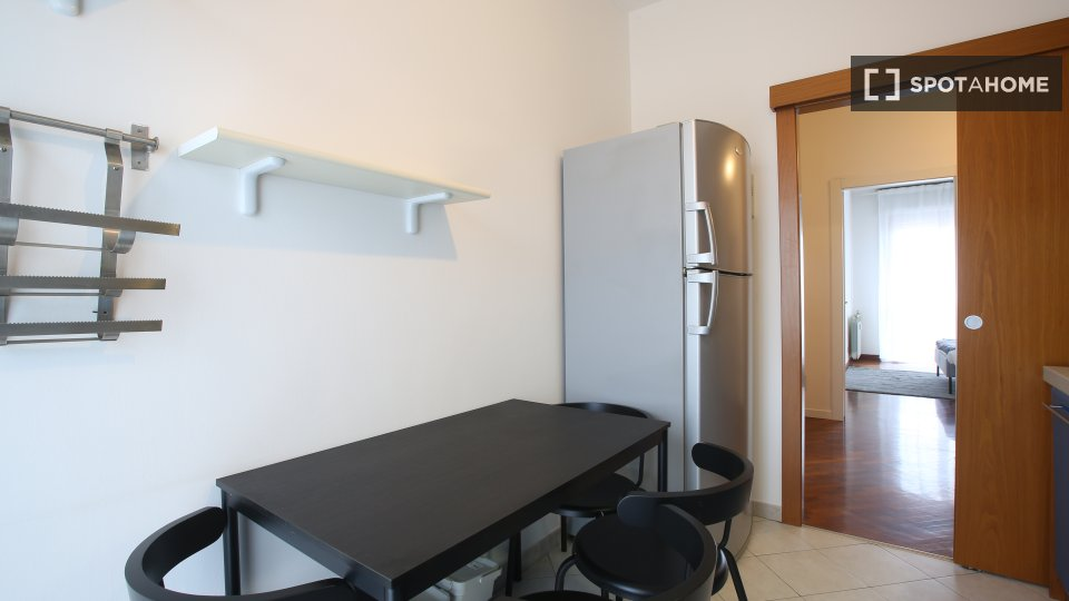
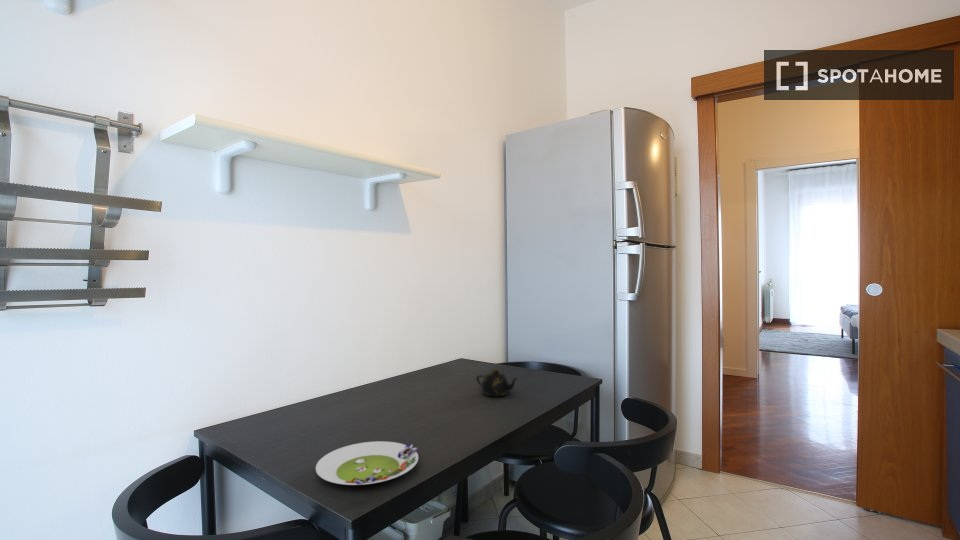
+ teapot [475,368,520,397]
+ salad plate [315,440,419,486]
